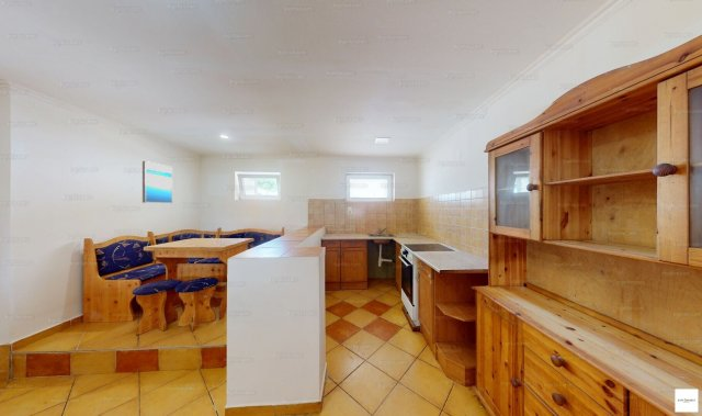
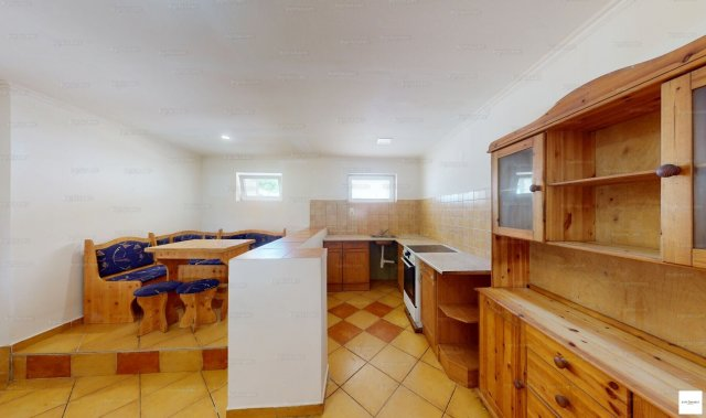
- wall art [141,160,173,204]
